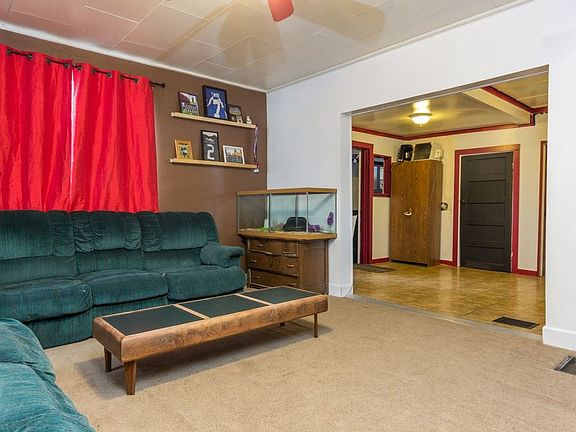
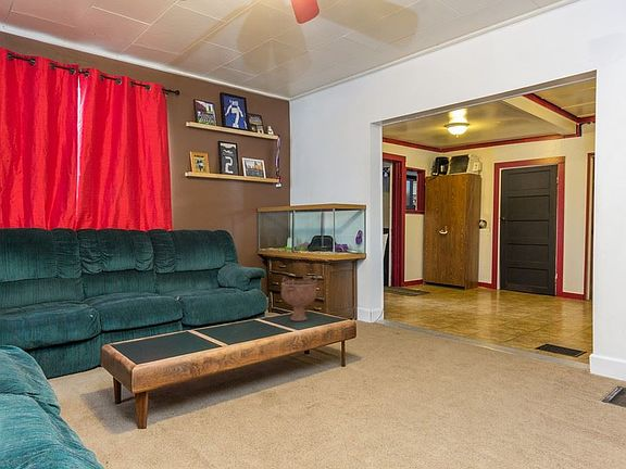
+ decorative bowl [280,276,318,322]
